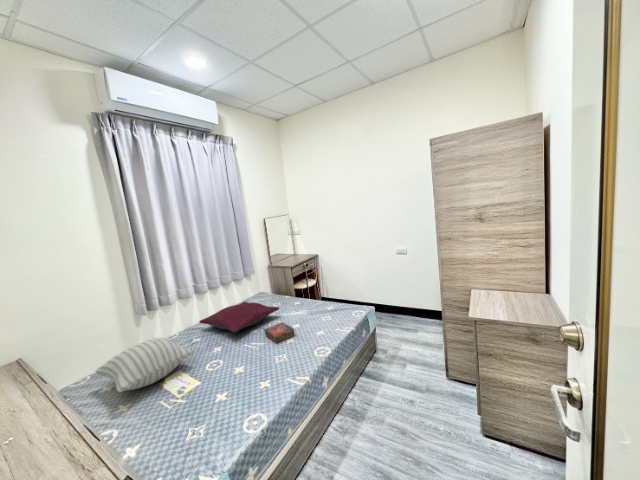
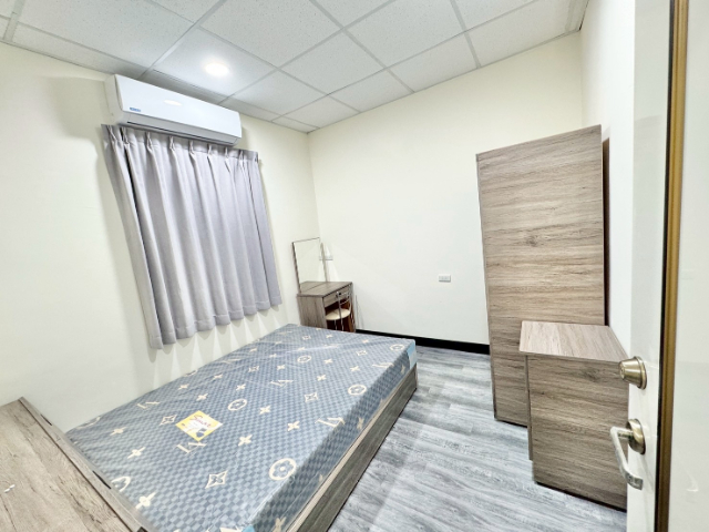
- book [263,321,296,344]
- pillow [198,301,280,334]
- pillow [94,337,195,394]
